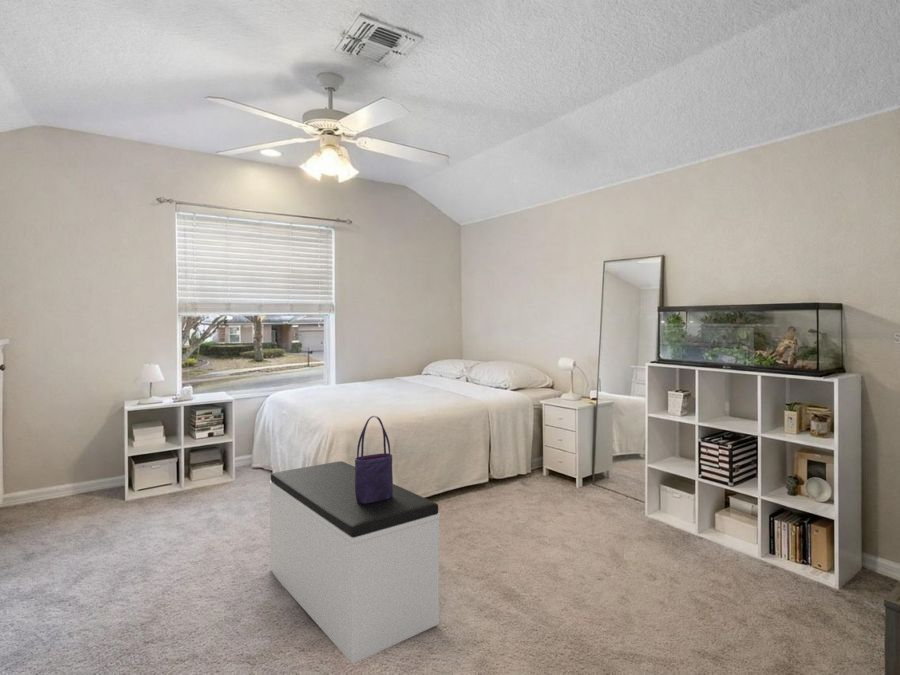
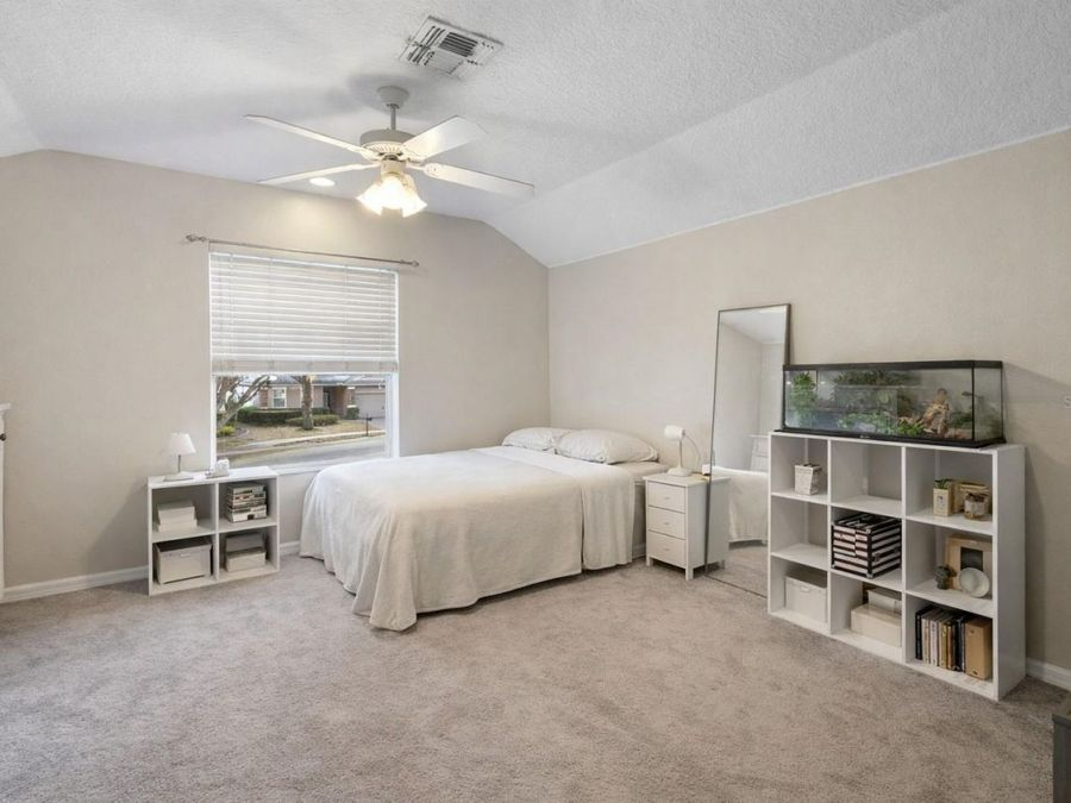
- tote bag [354,415,394,504]
- bench [269,460,441,665]
